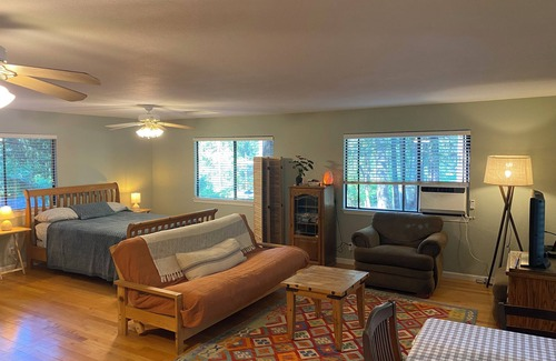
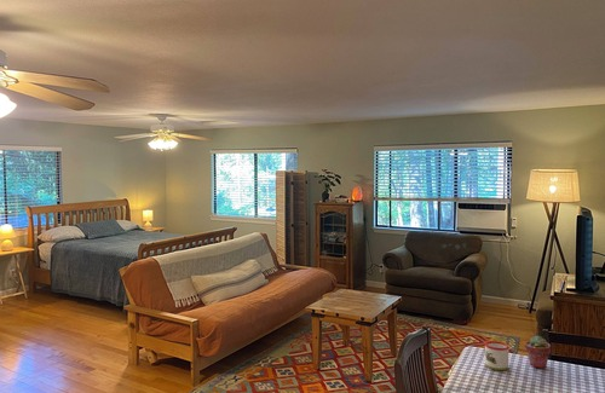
+ potted succulent [524,335,552,369]
+ mug [483,340,509,371]
